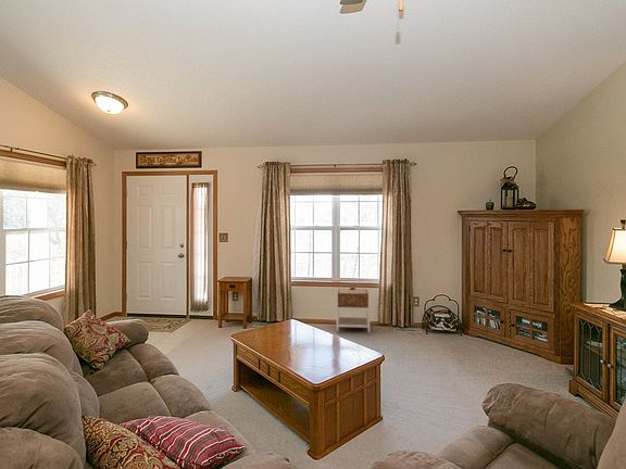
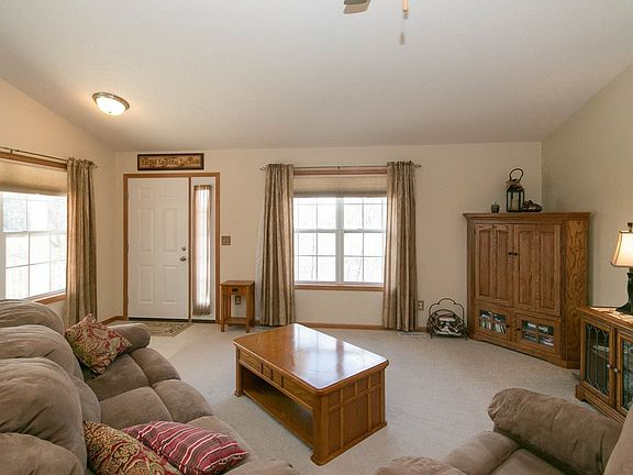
- nightstand [335,287,371,334]
